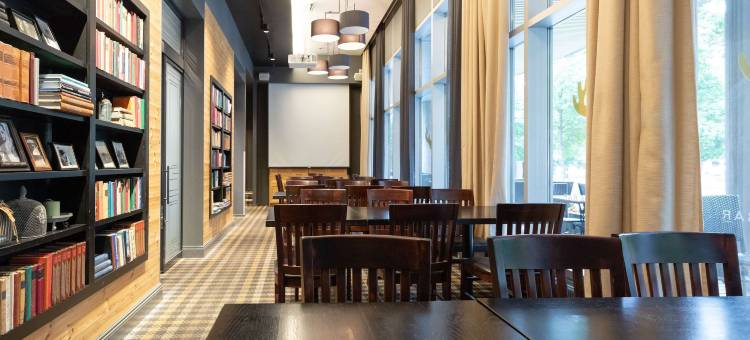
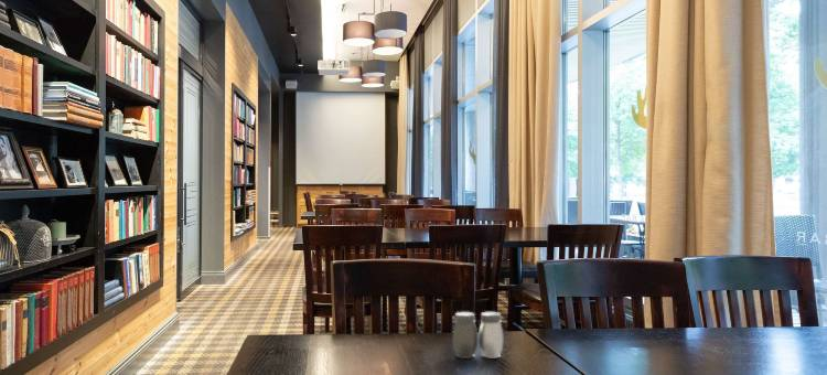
+ salt and pepper shaker [451,311,505,360]
